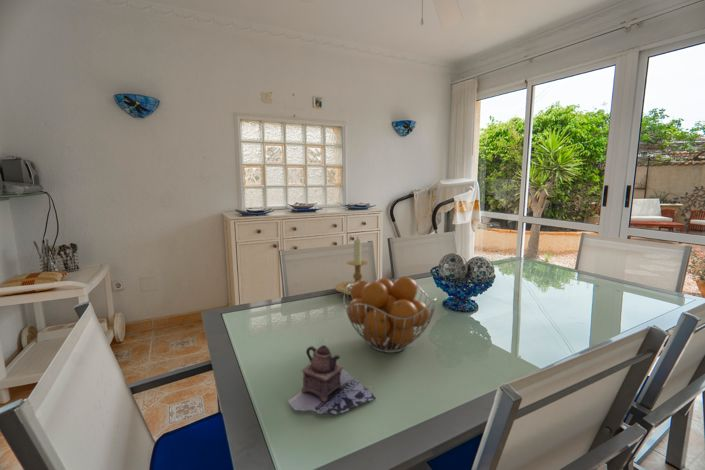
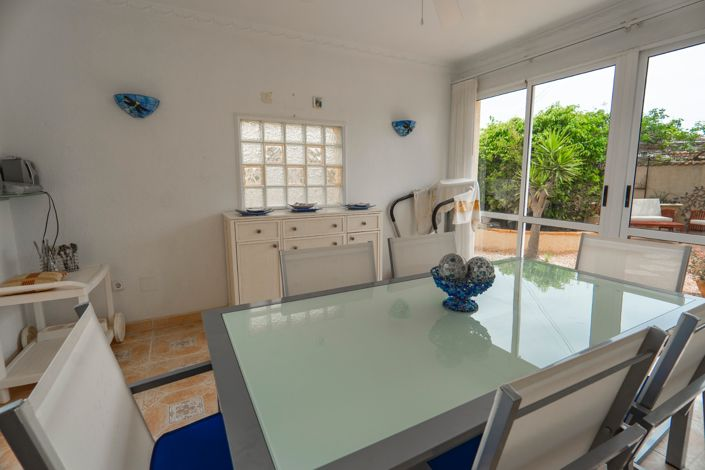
- fruit basket [342,276,438,354]
- teapot [286,344,377,416]
- candle holder [334,235,370,296]
